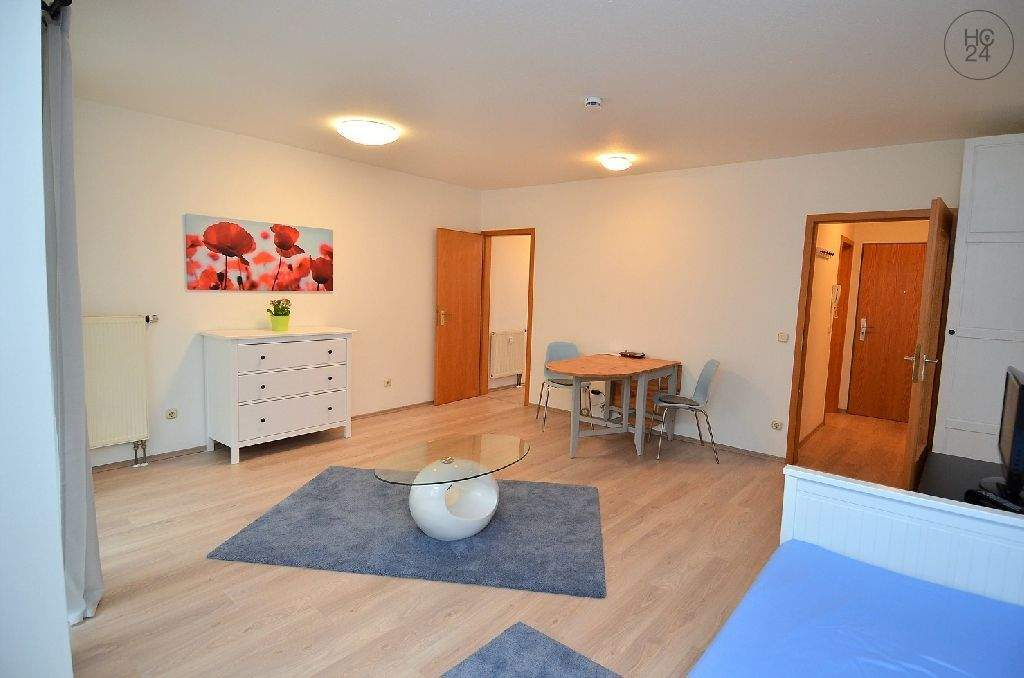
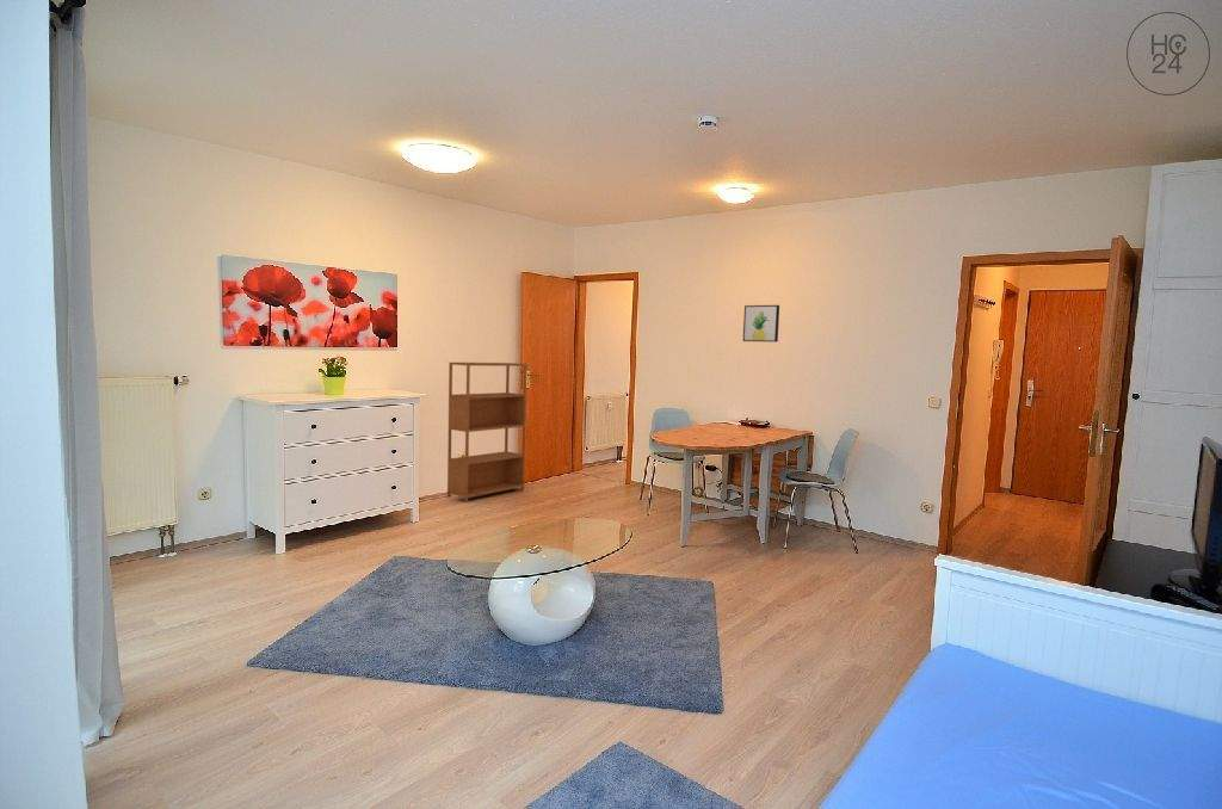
+ wall art [742,304,780,344]
+ bookshelf [446,362,529,504]
